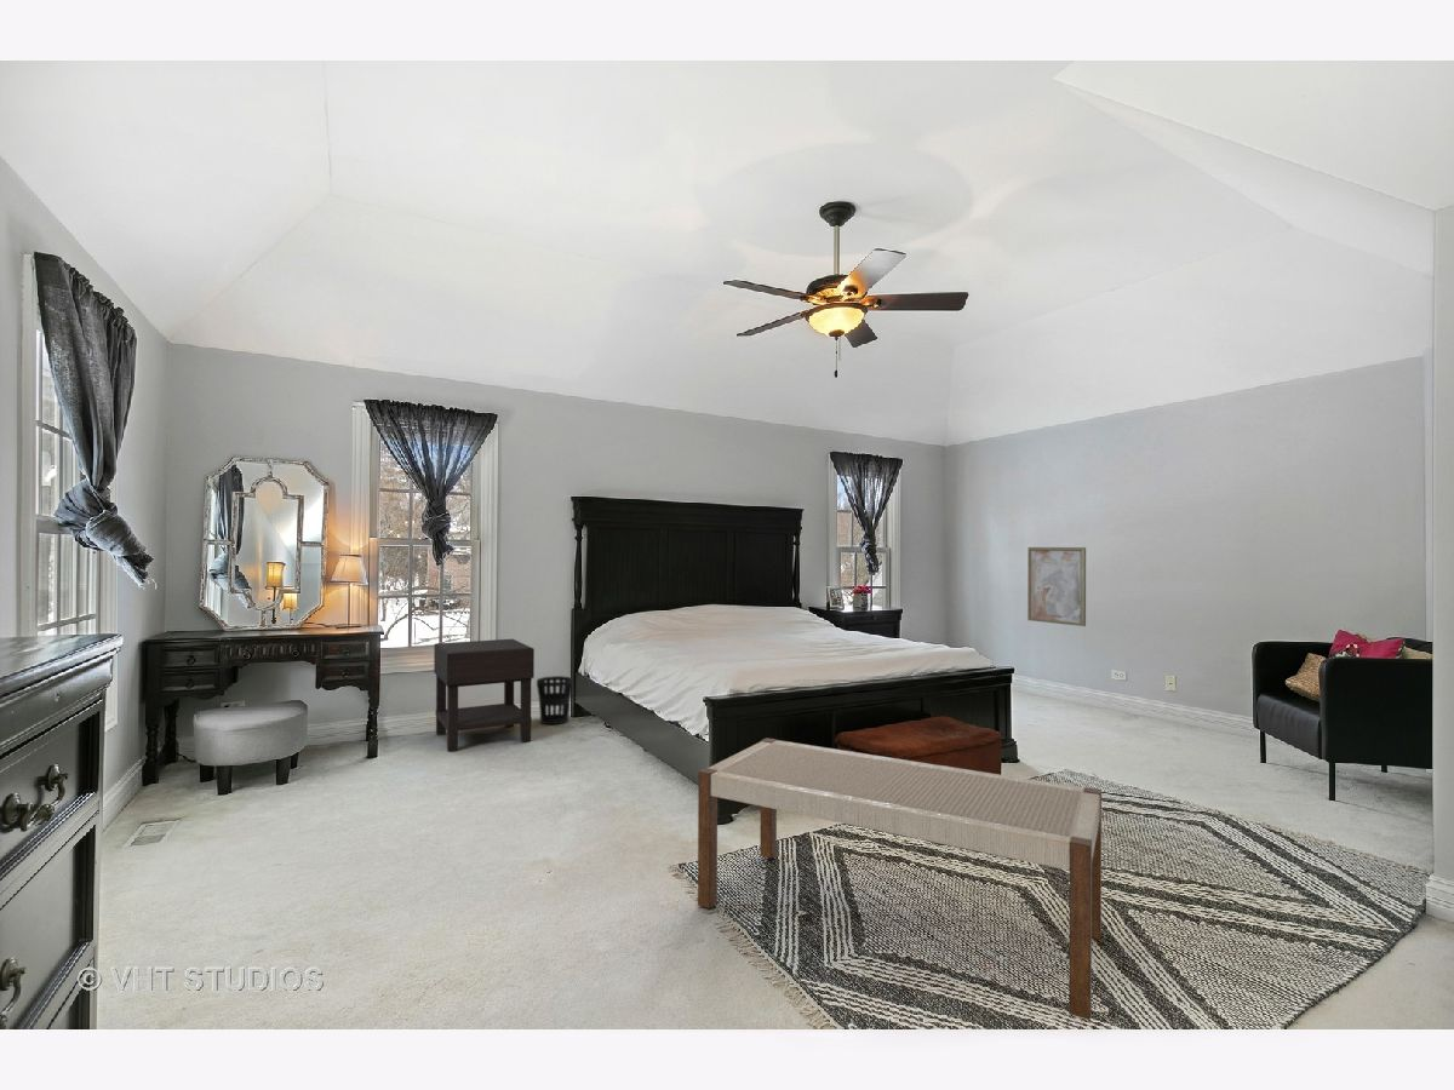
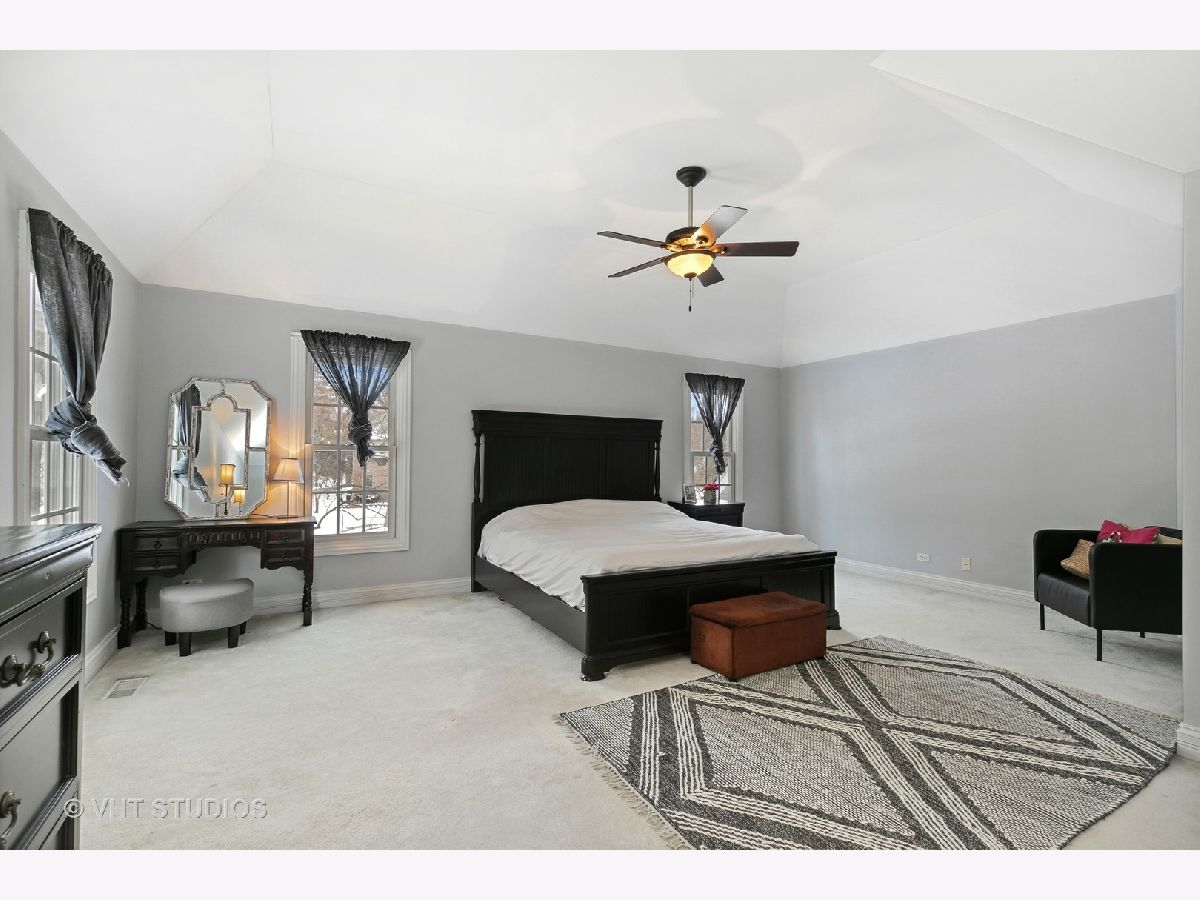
- wastebasket [536,675,574,725]
- bench [697,736,1103,1021]
- nightstand [433,638,536,753]
- wall art [1026,546,1087,627]
